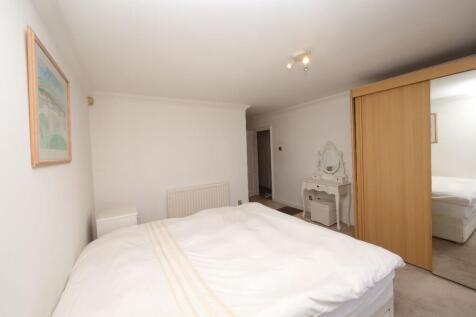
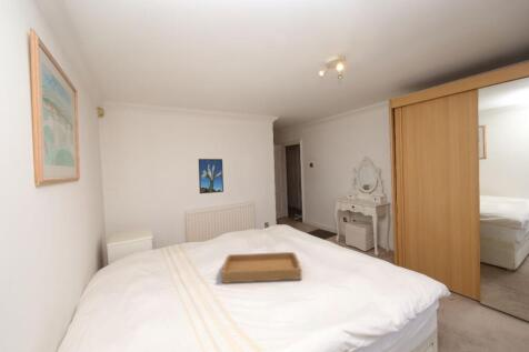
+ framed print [198,158,224,194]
+ serving tray [221,251,302,284]
